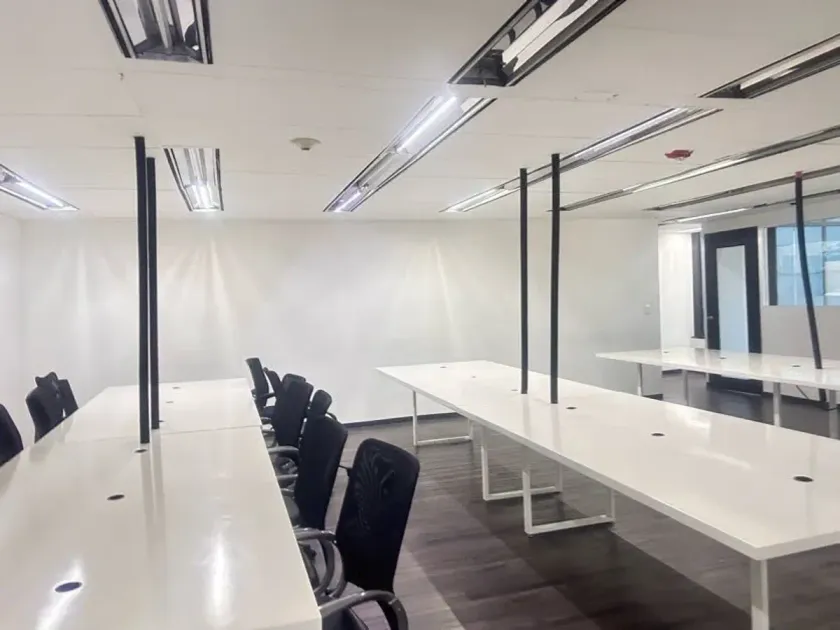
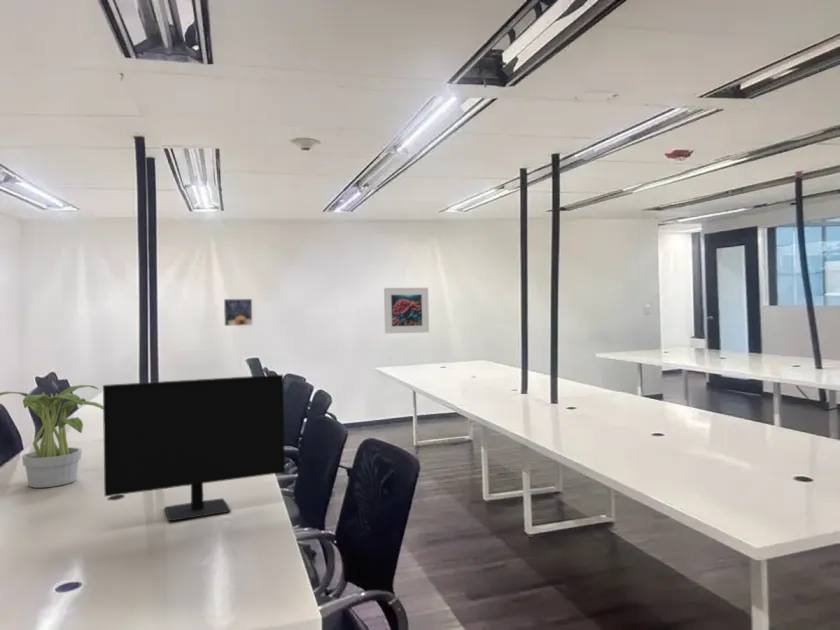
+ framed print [223,298,253,327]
+ potted plant [0,384,103,489]
+ monitor [102,374,286,522]
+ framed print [383,287,430,335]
